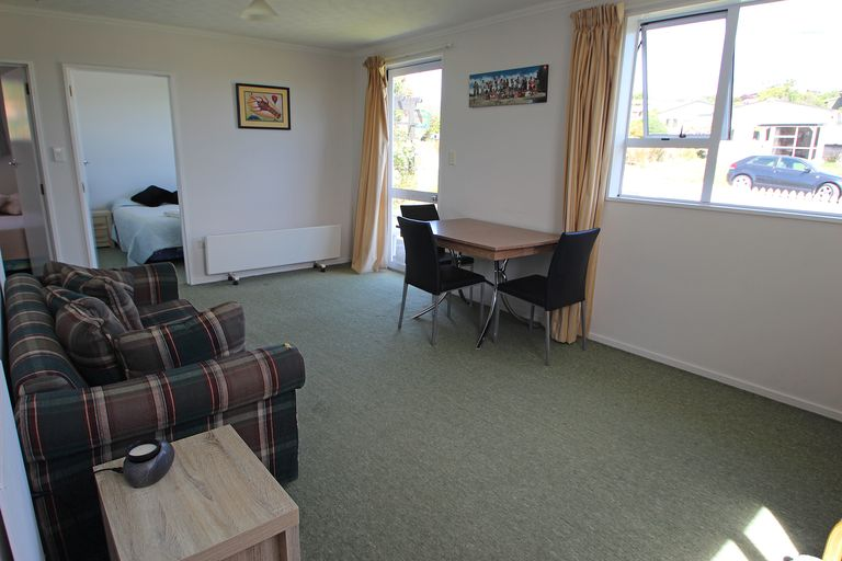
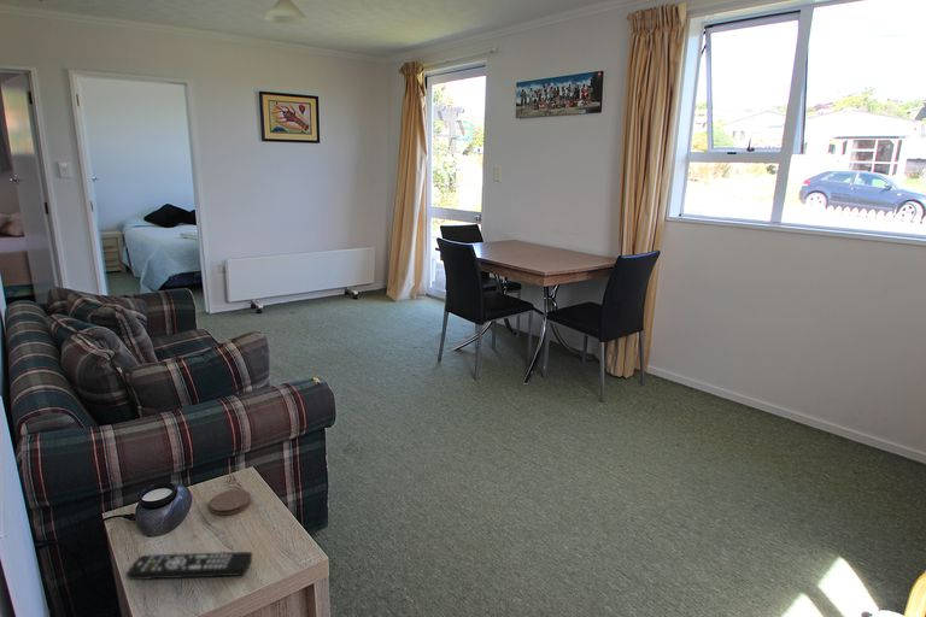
+ remote control [125,551,253,581]
+ coaster [209,488,252,517]
